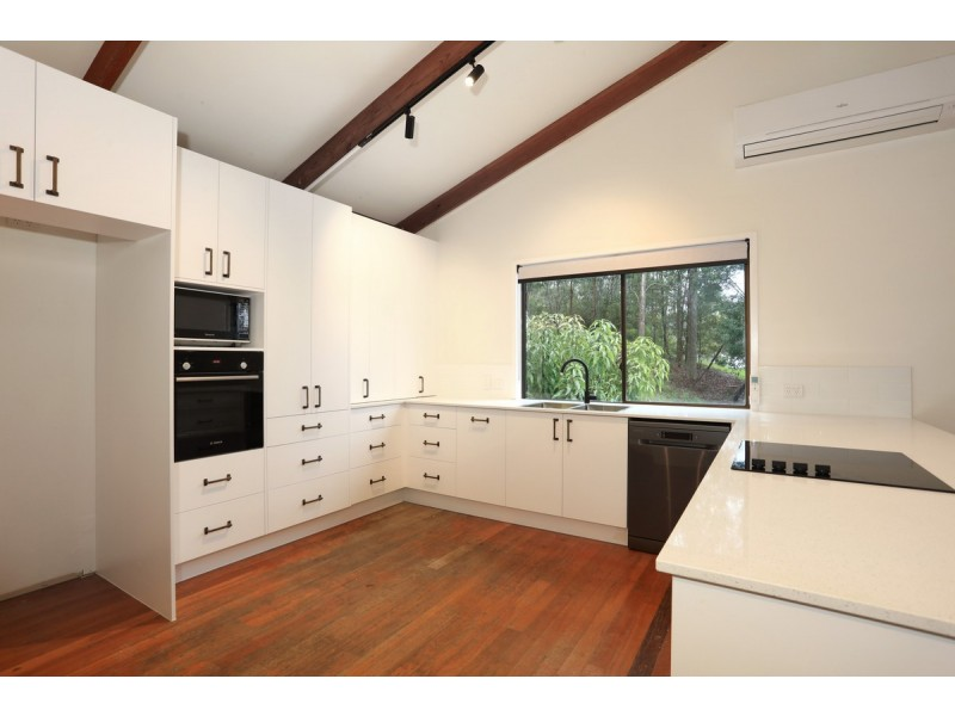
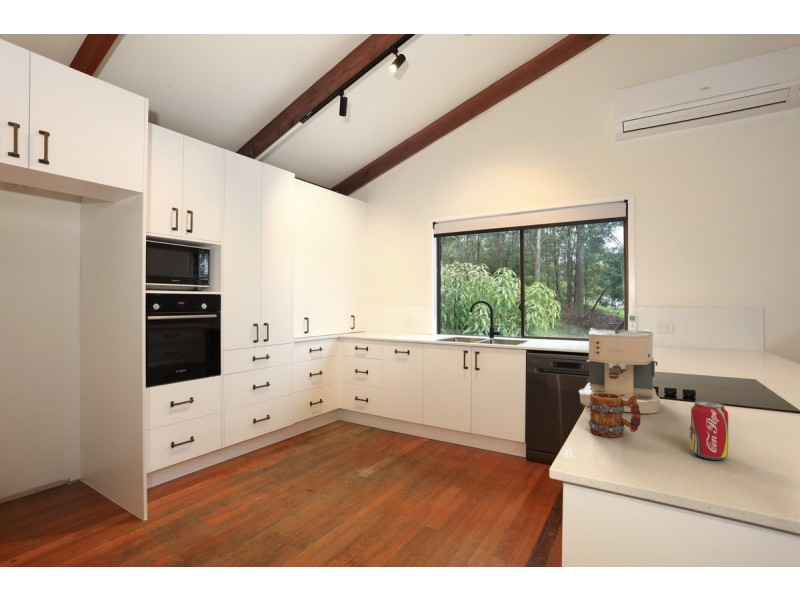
+ coffee maker [578,327,661,414]
+ mug [587,393,642,438]
+ soda can [688,400,729,461]
